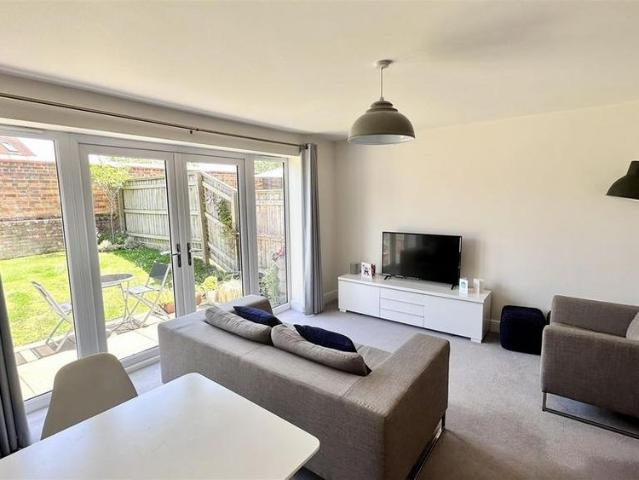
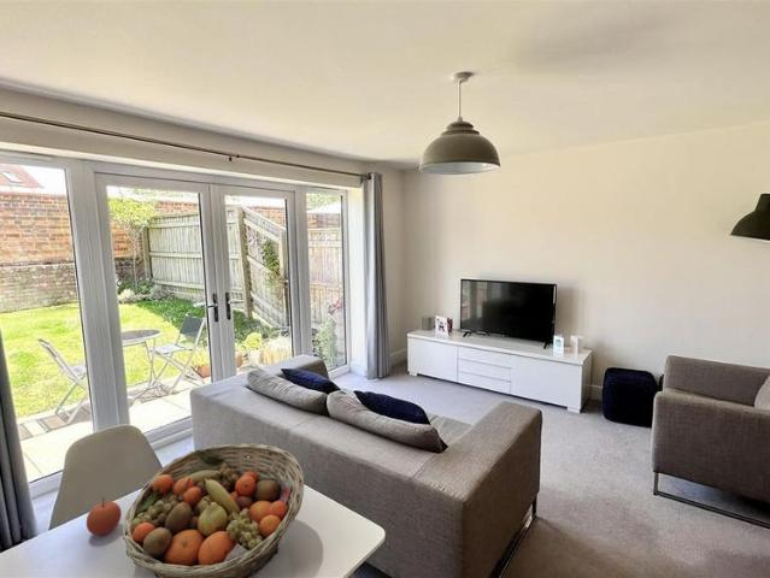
+ apple [86,496,123,536]
+ fruit basket [121,442,305,578]
